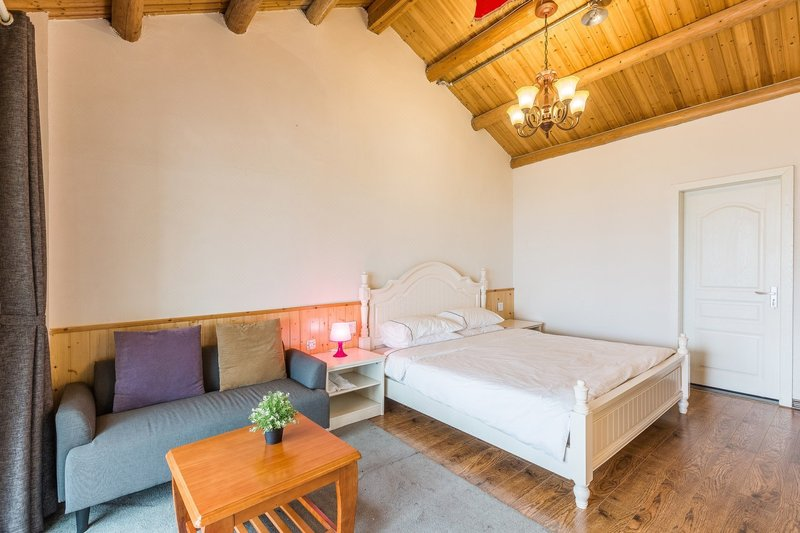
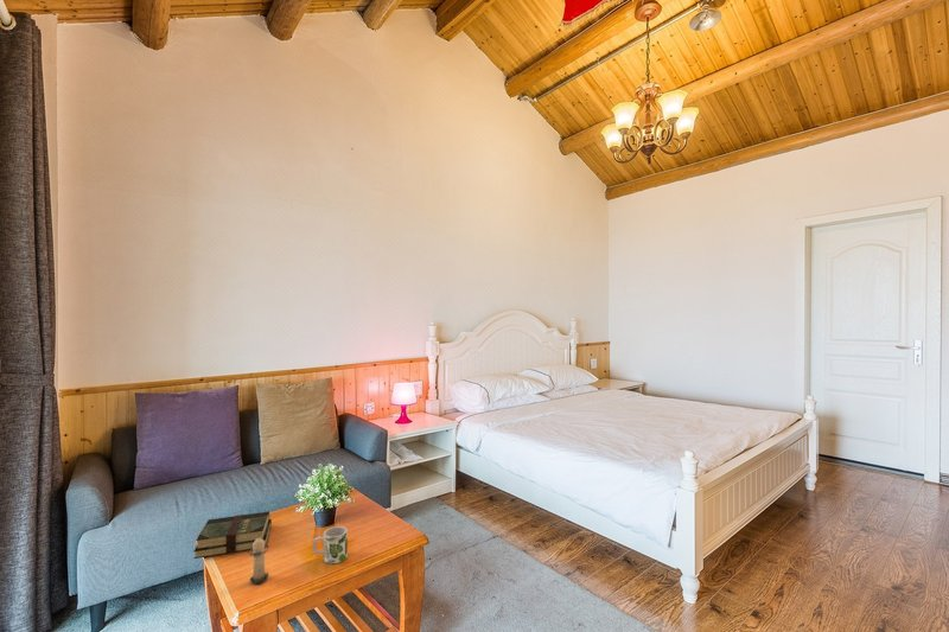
+ book [193,511,273,560]
+ candle [248,538,270,585]
+ mug [312,525,349,564]
